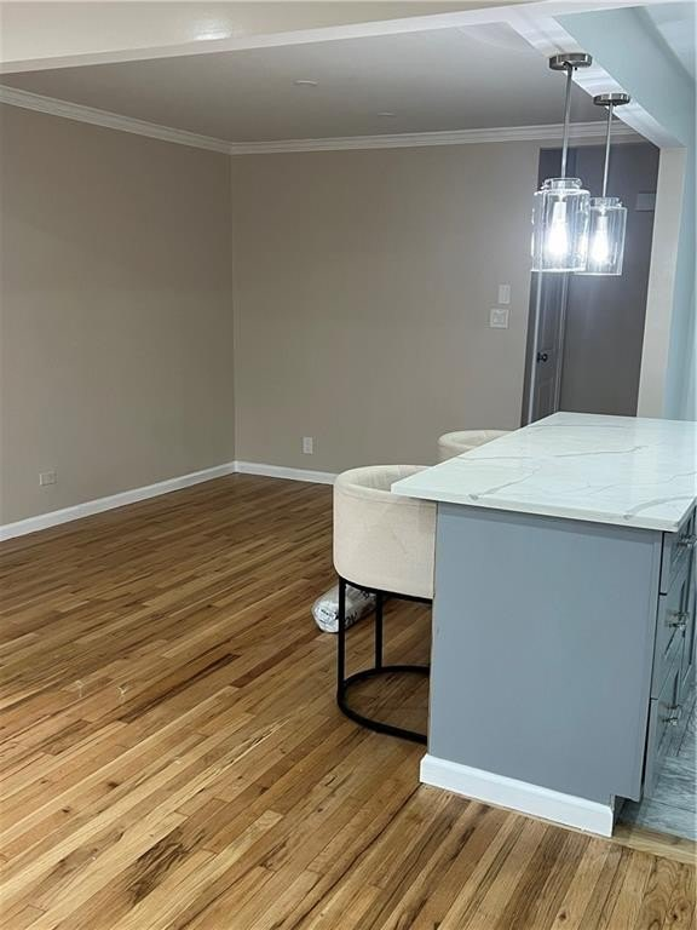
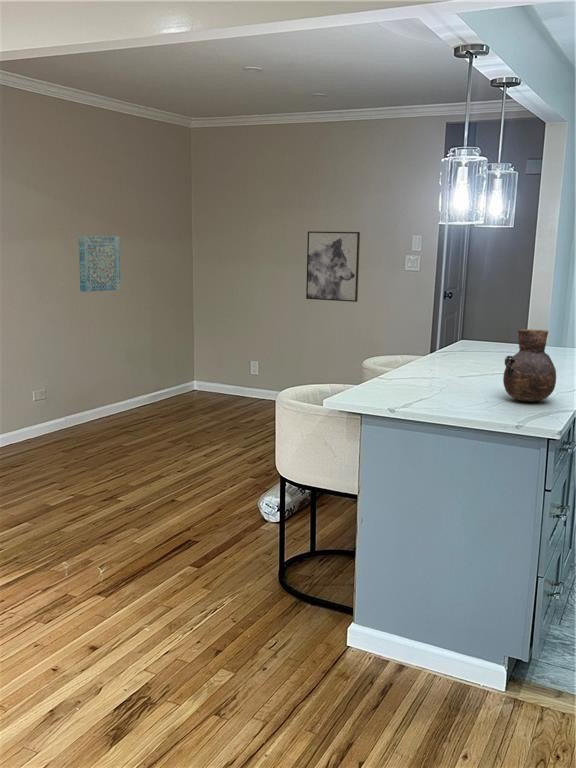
+ vase [502,328,557,402]
+ wall art [78,234,122,293]
+ wall art [305,230,361,303]
